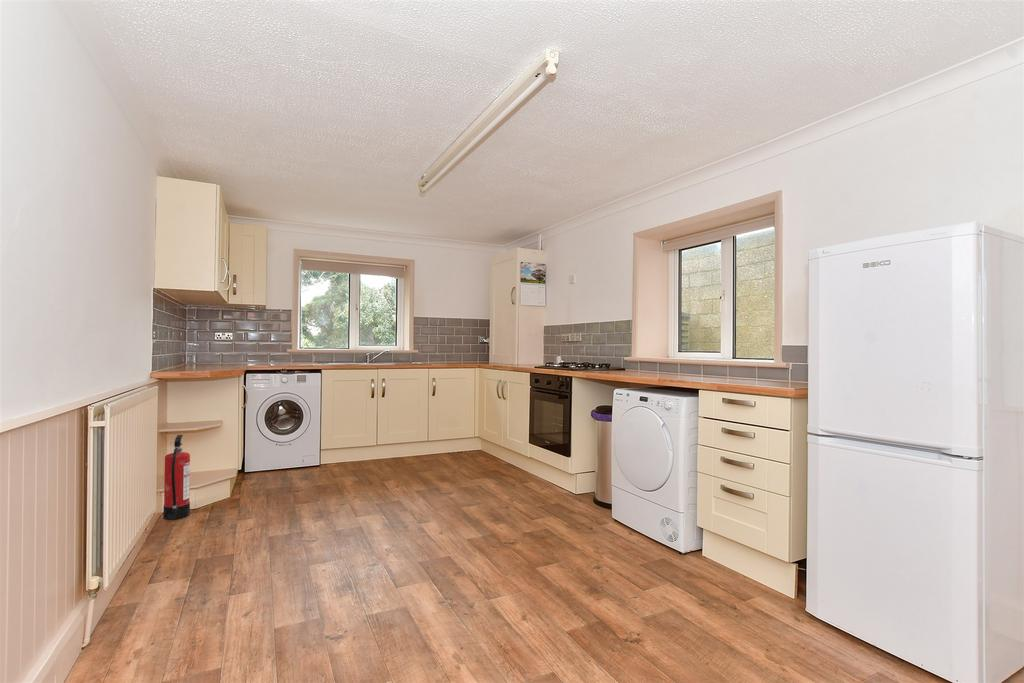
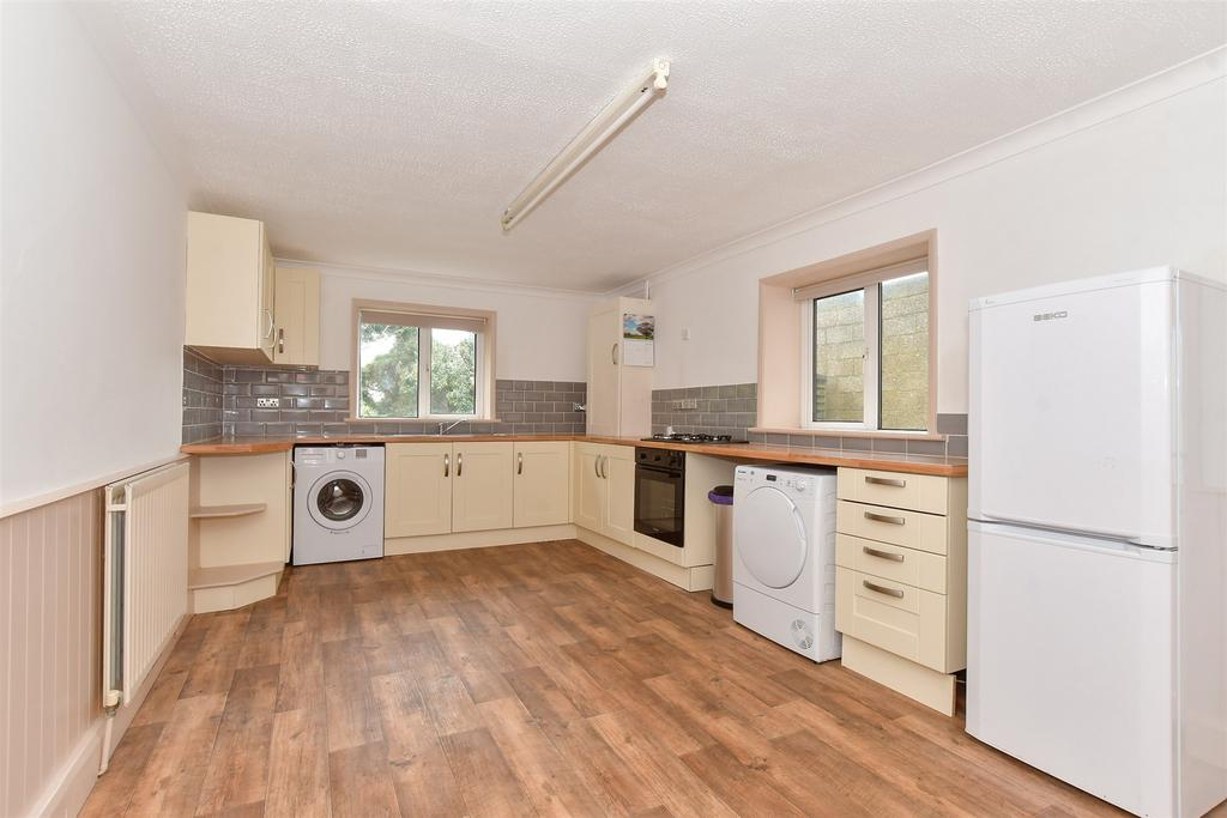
- fire extinguisher [162,434,191,521]
